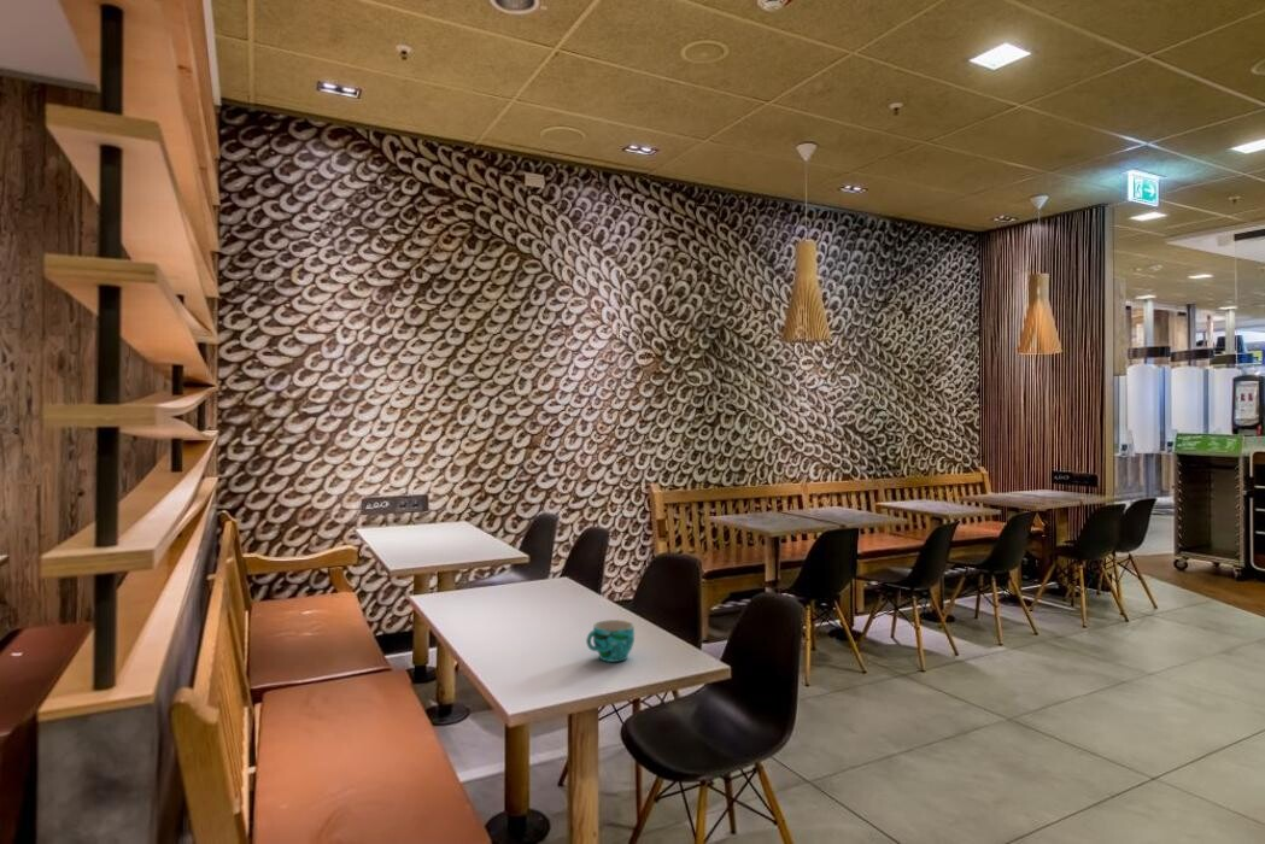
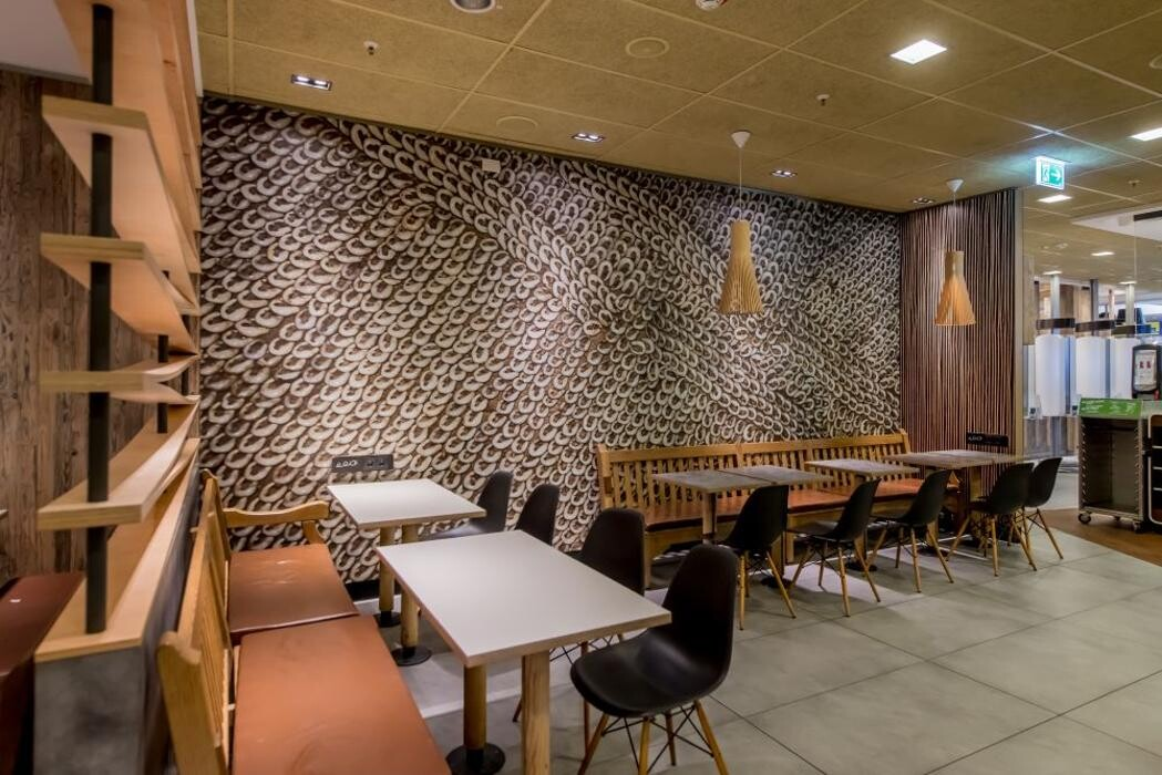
- cup [585,619,636,663]
